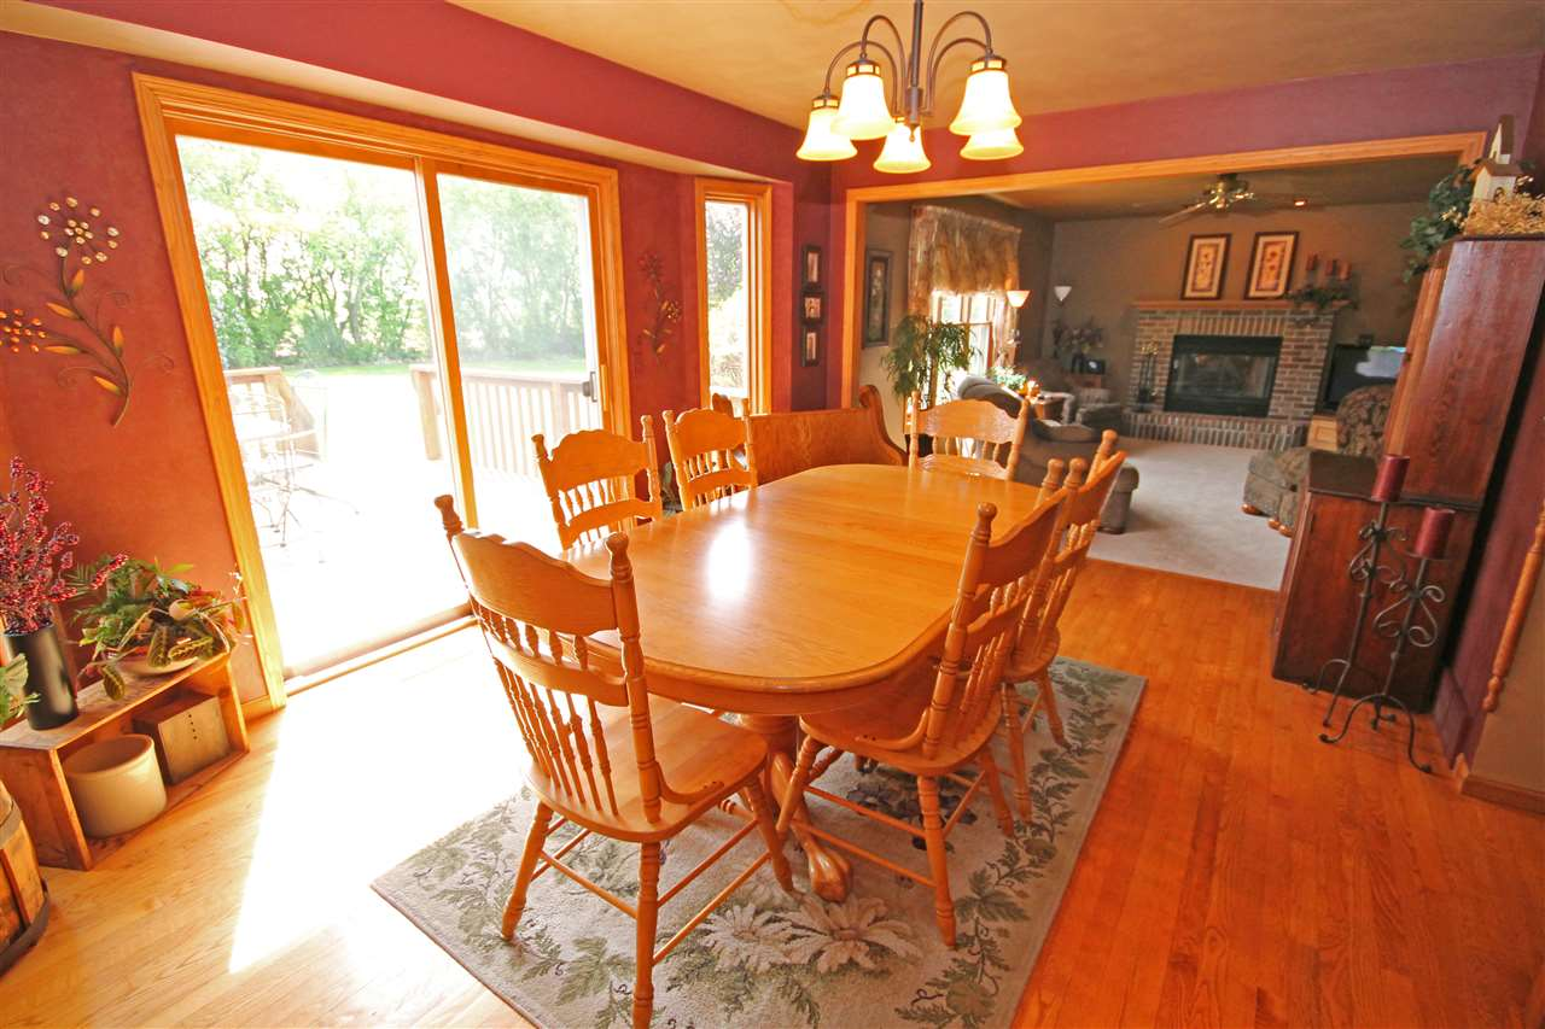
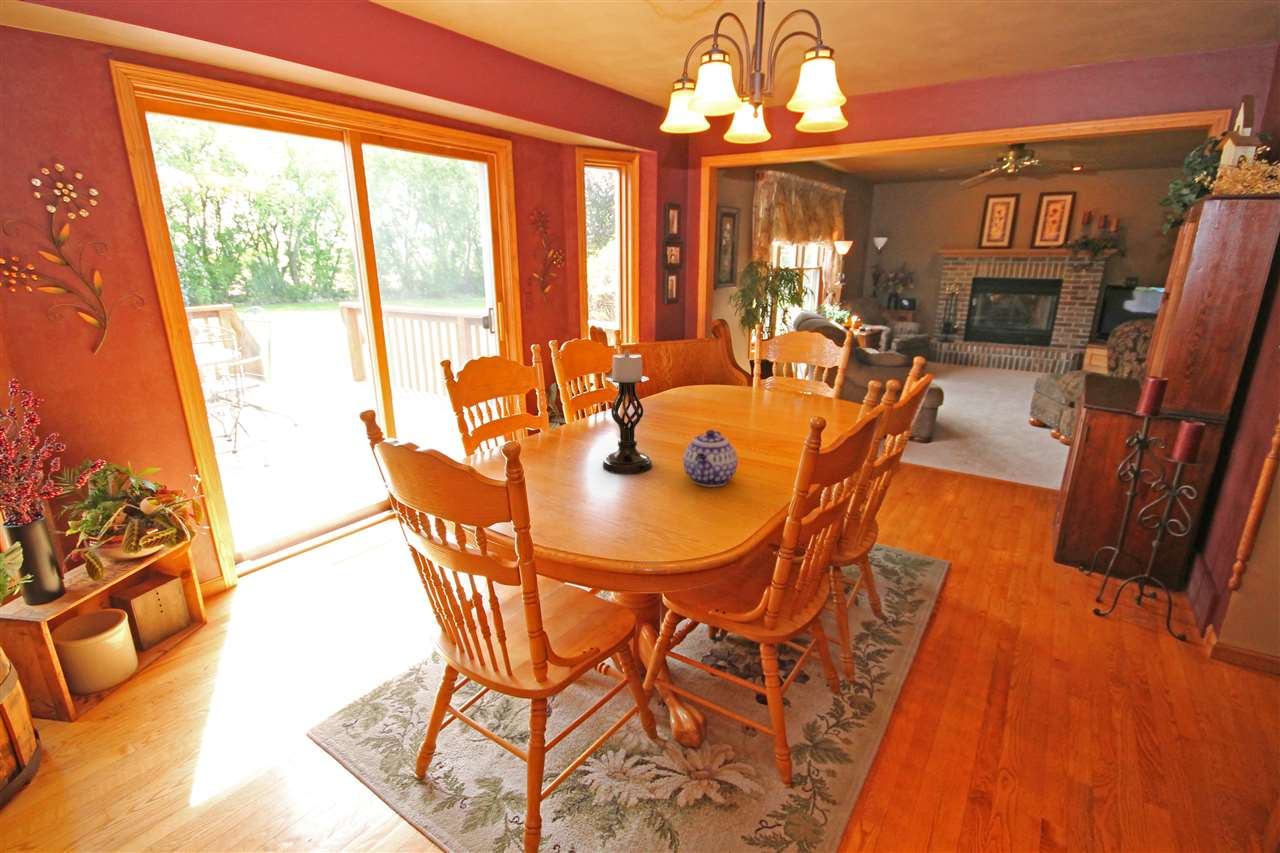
+ teapot [682,429,739,488]
+ candle holder [602,350,653,475]
